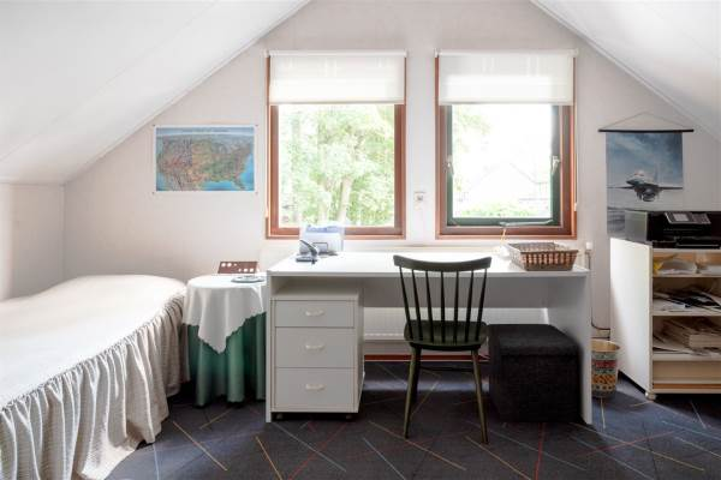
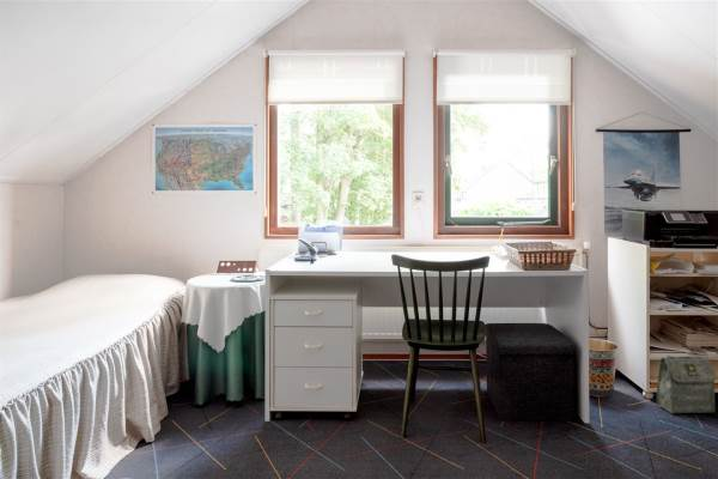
+ bag [656,353,717,414]
